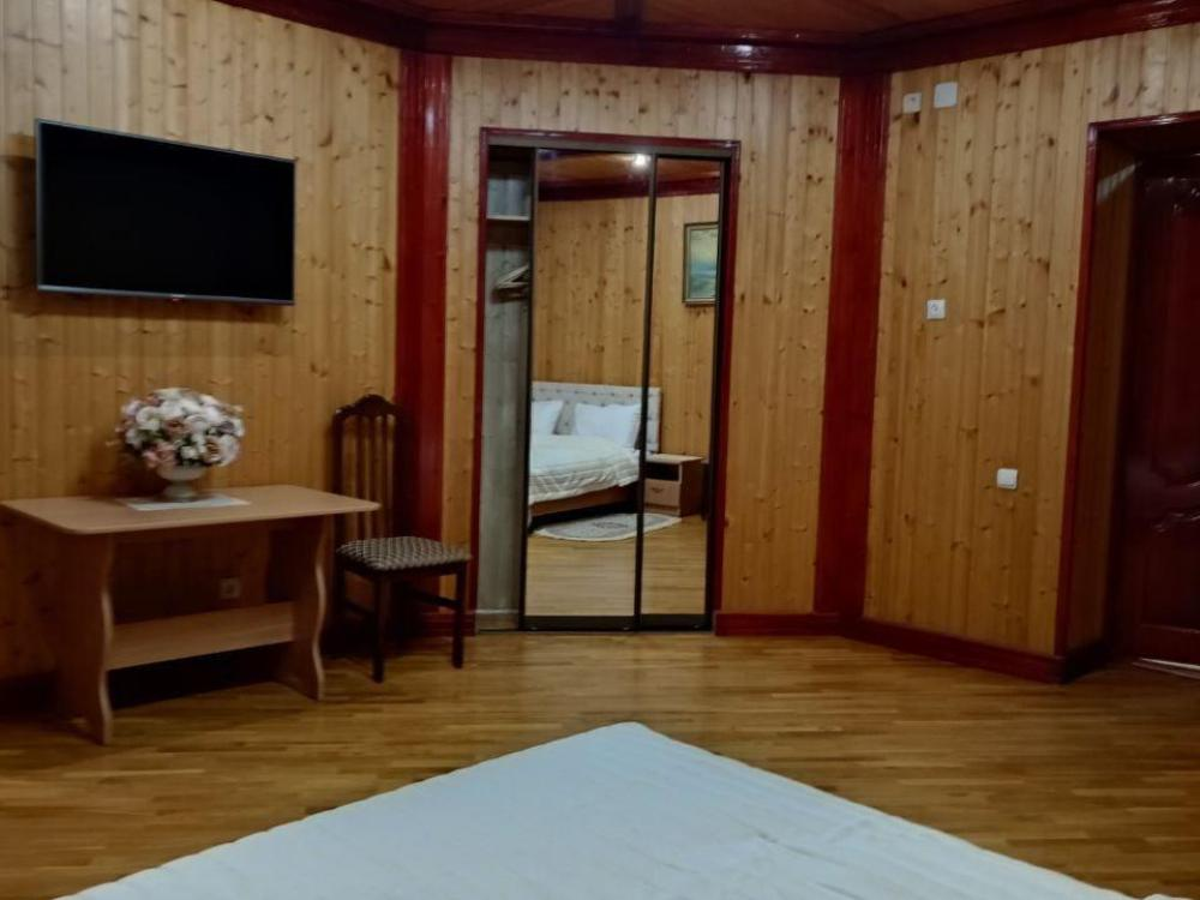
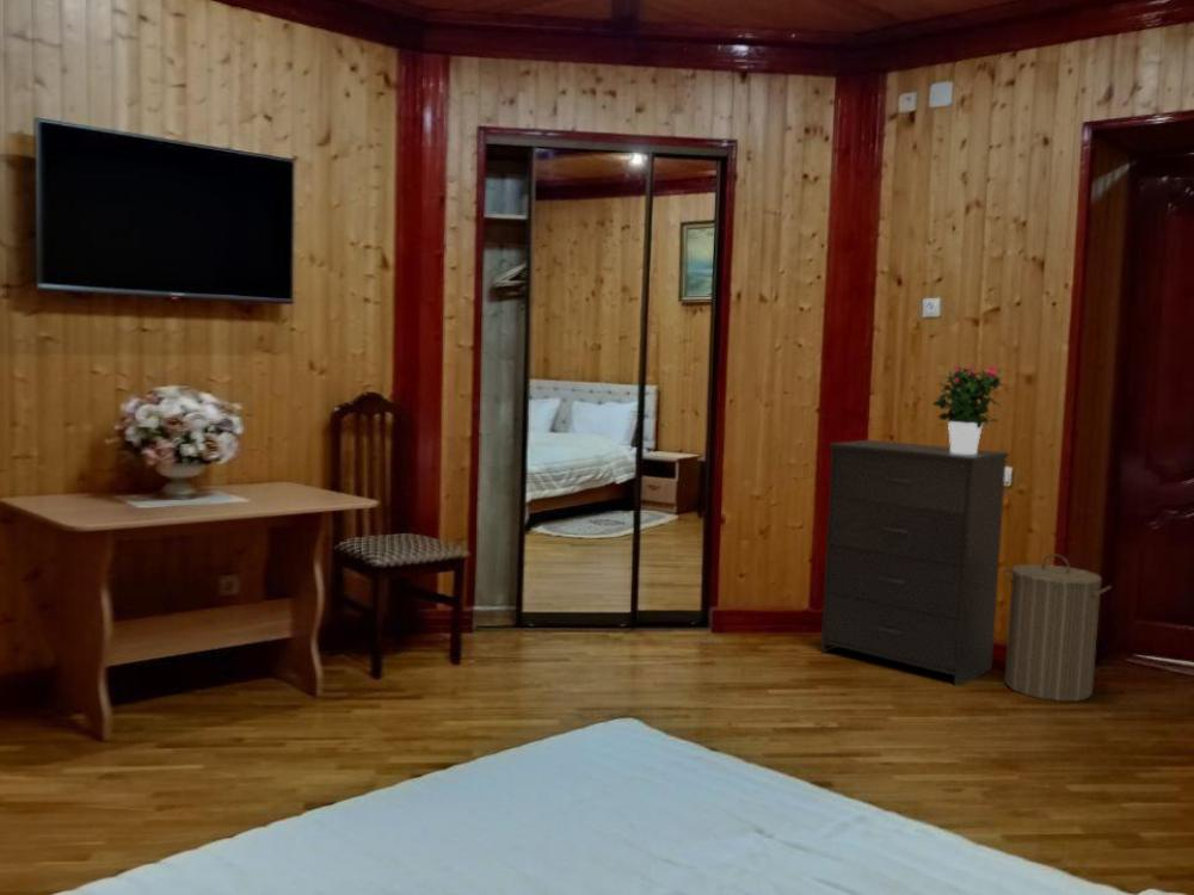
+ potted flower [931,363,1008,453]
+ laundry hamper [1003,553,1113,703]
+ dresser [820,439,1010,687]
